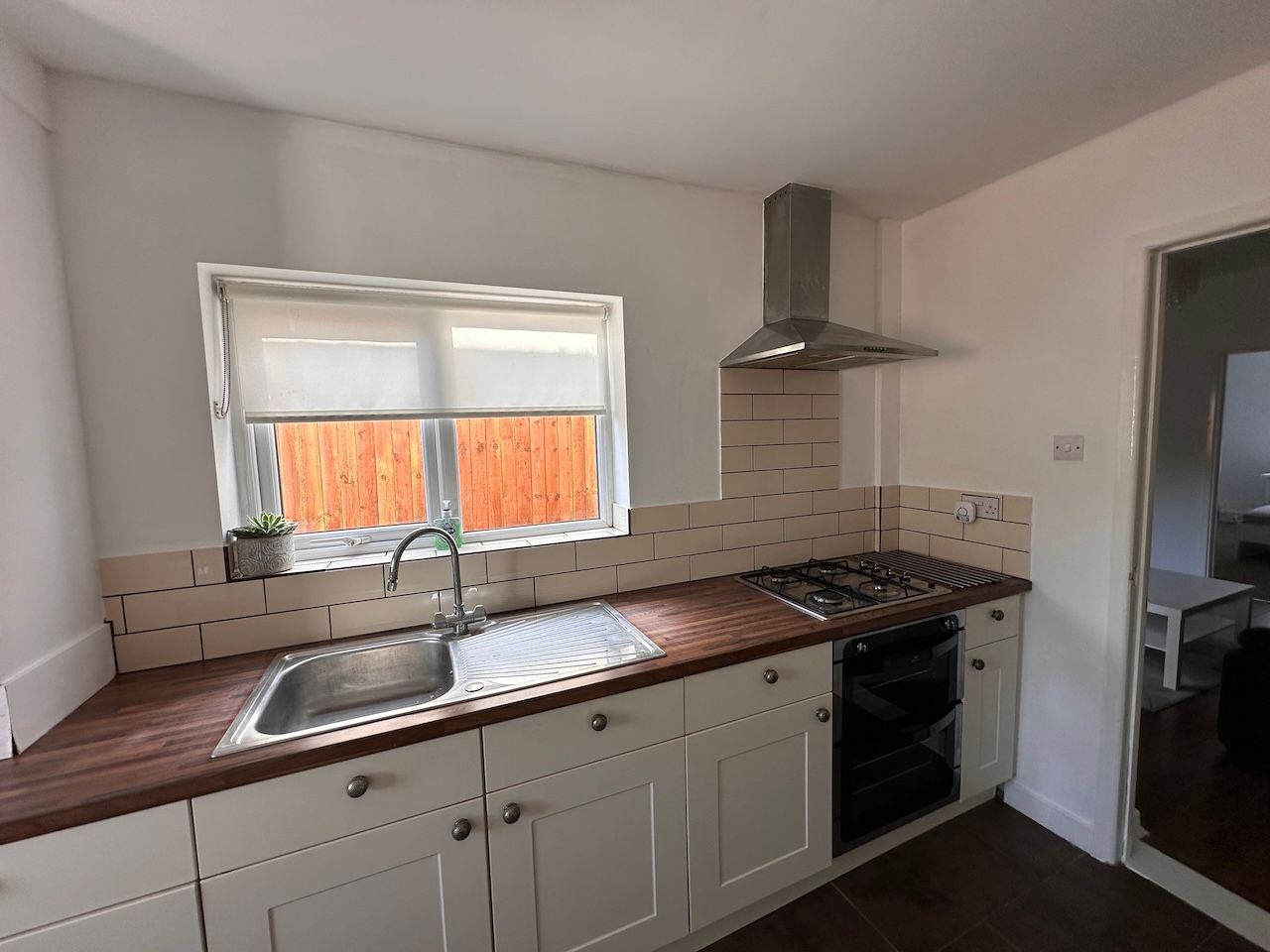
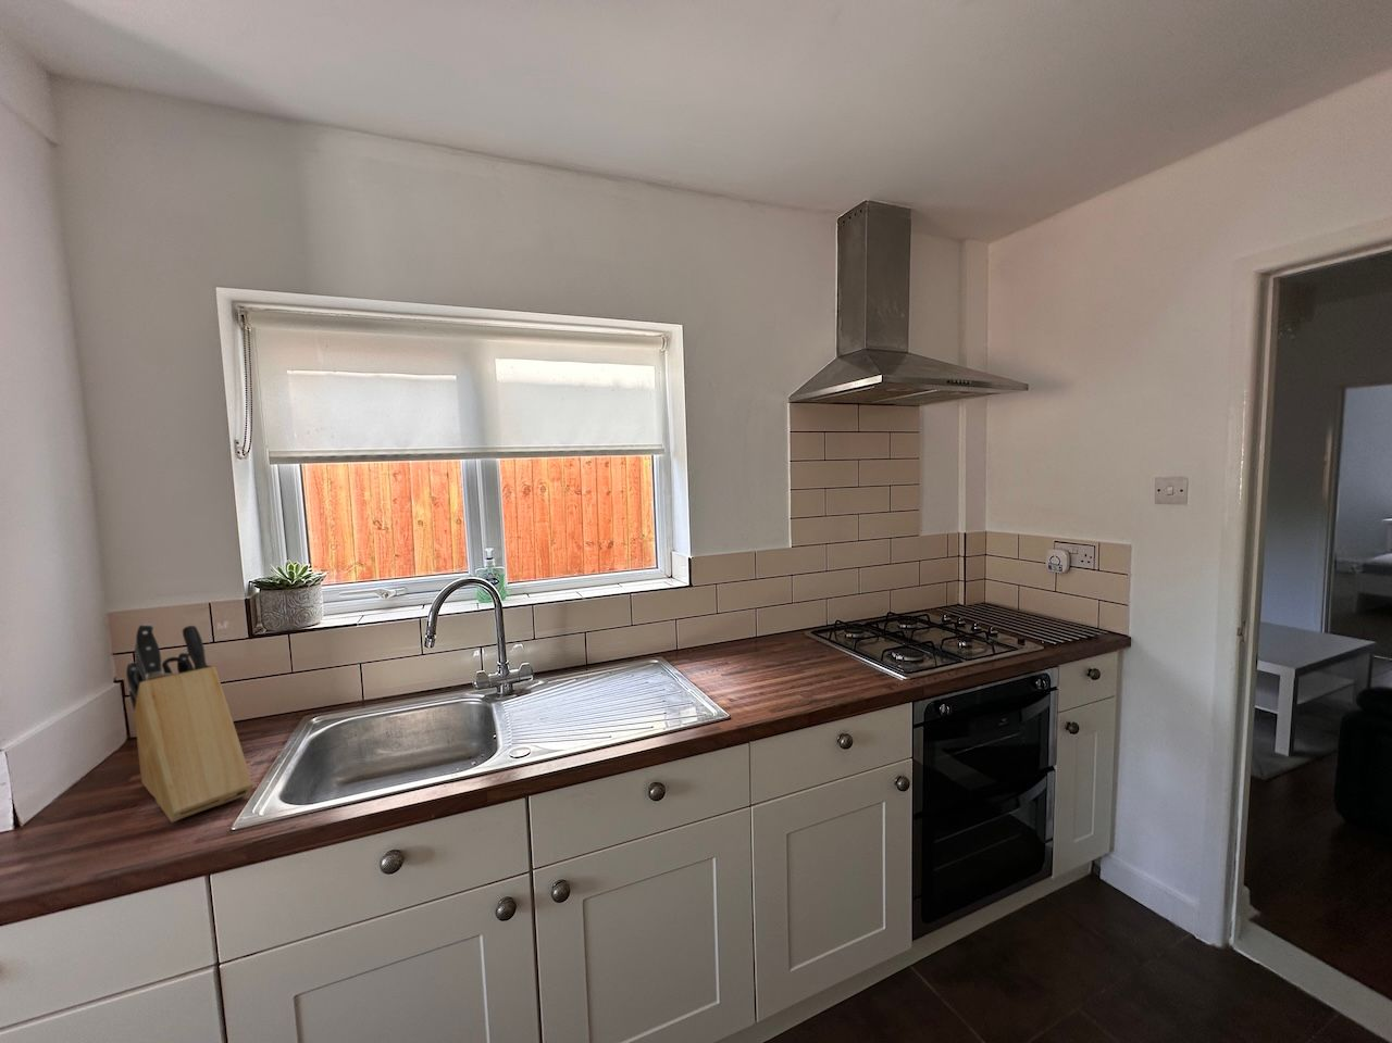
+ knife block [125,622,254,824]
